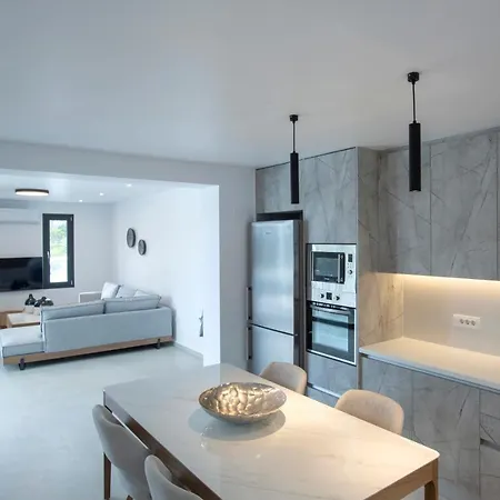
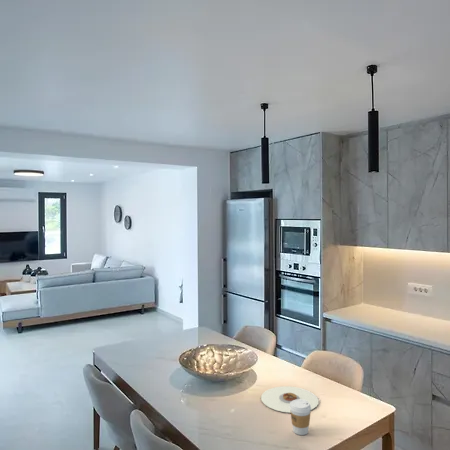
+ plate [260,385,320,414]
+ coffee cup [290,399,312,436]
